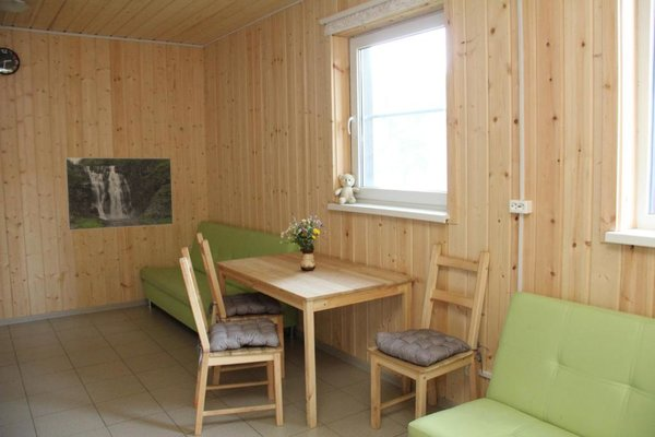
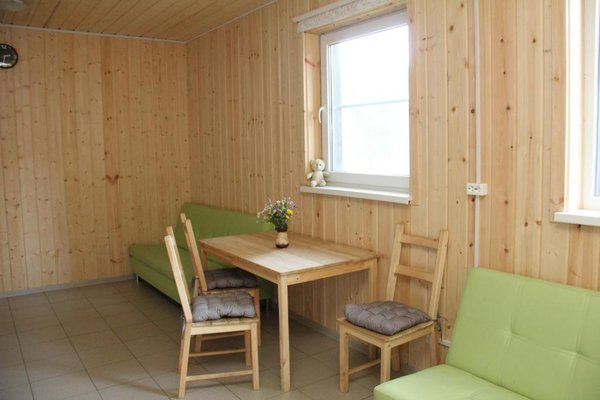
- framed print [64,156,175,232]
